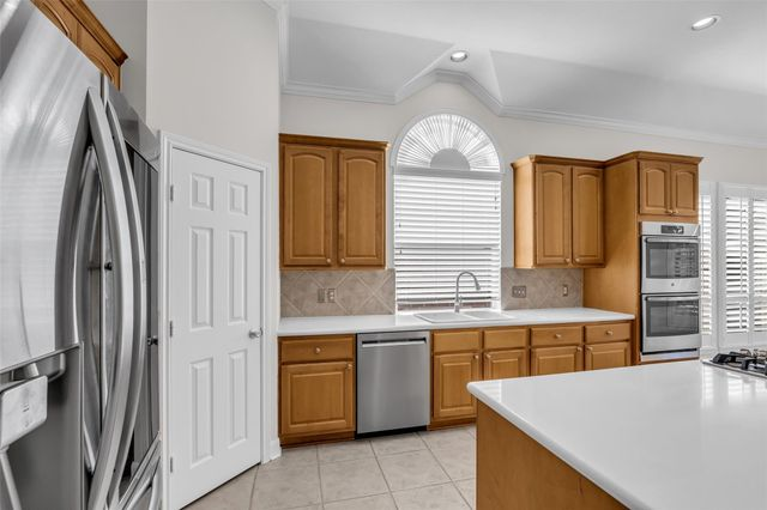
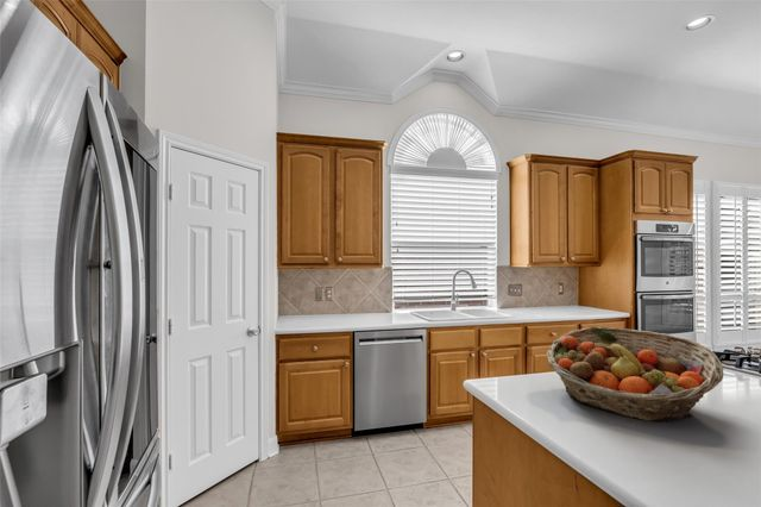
+ fruit basket [546,326,724,424]
